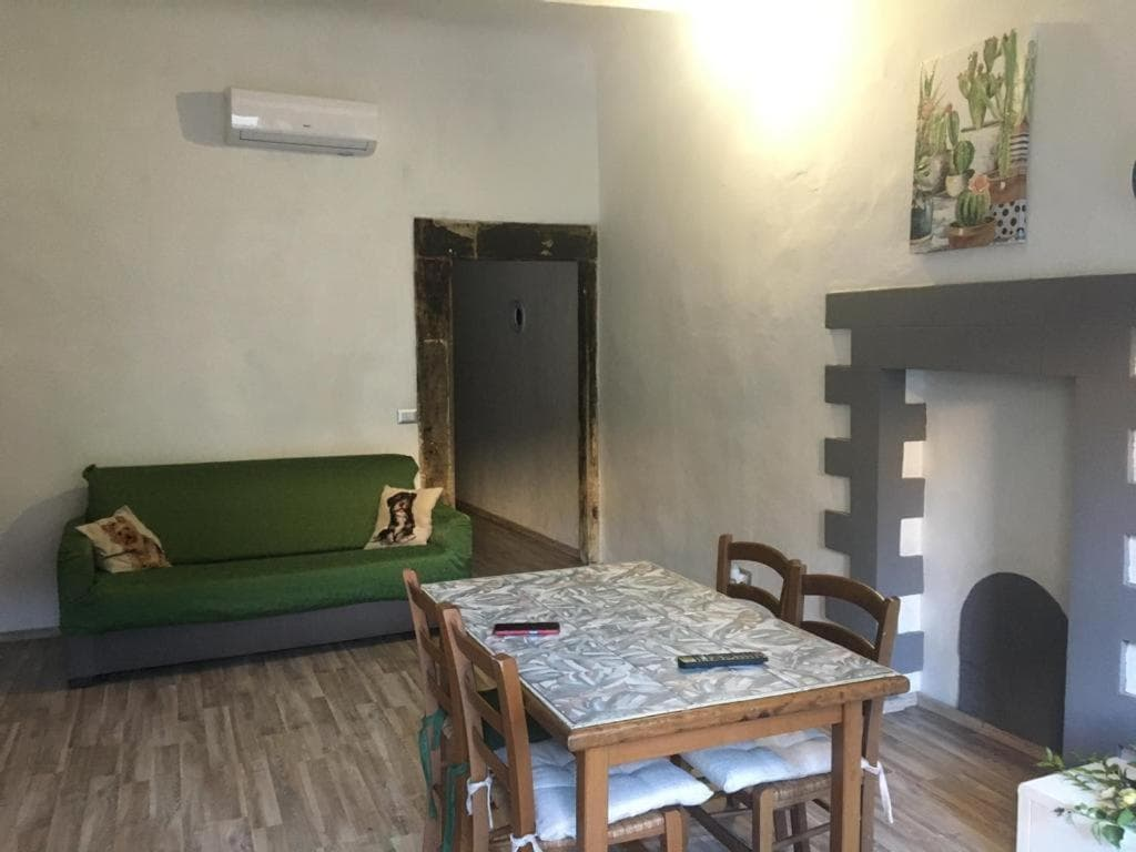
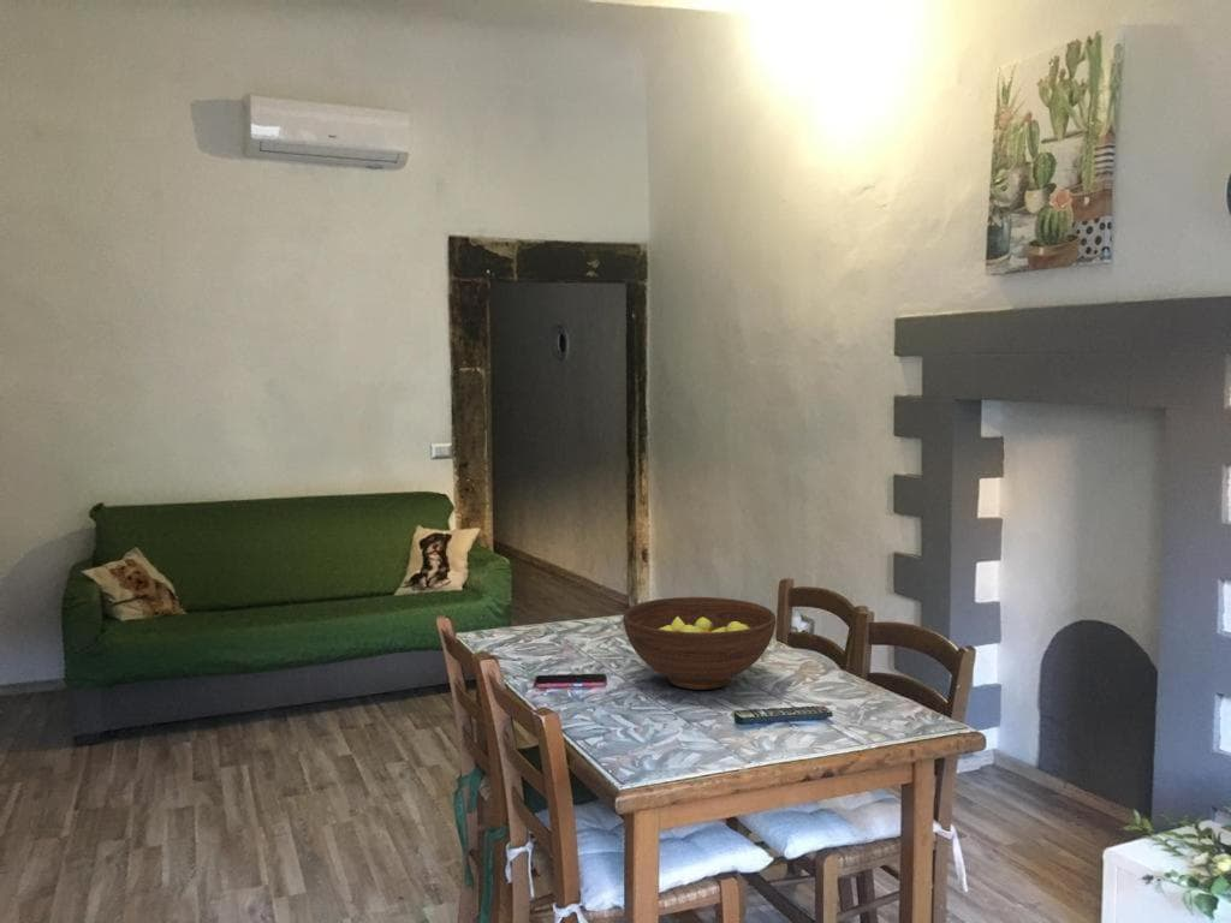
+ fruit bowl [622,596,777,691]
